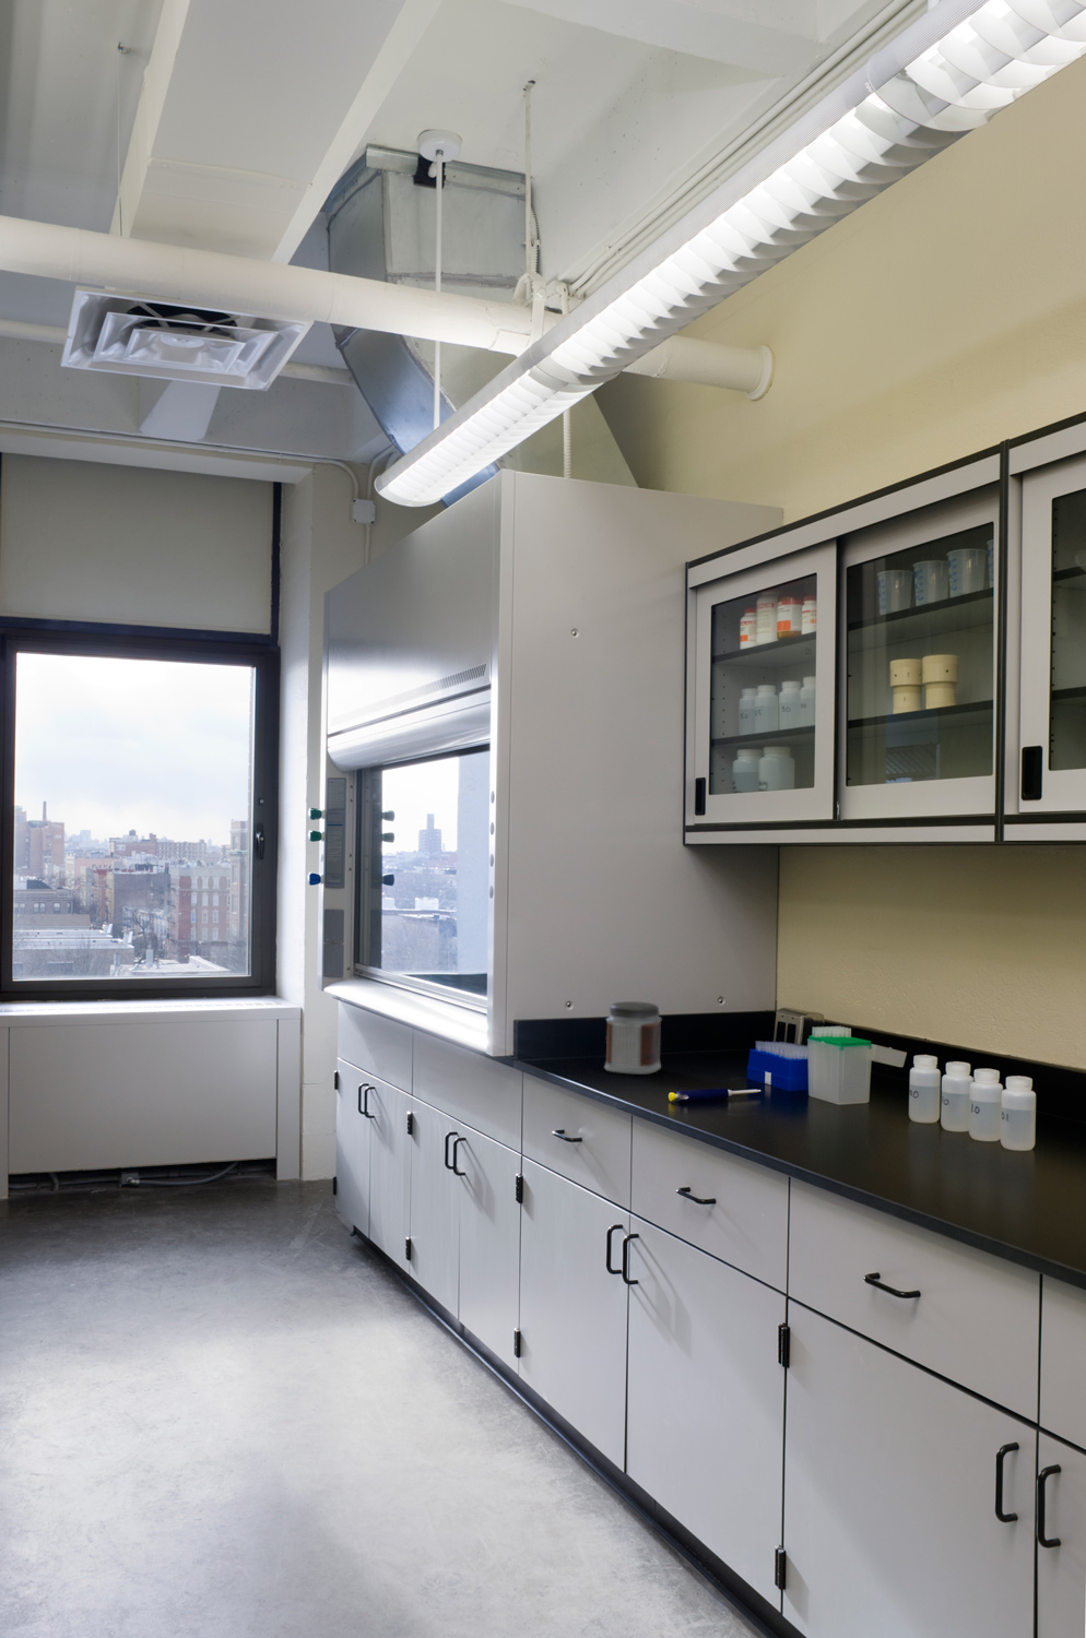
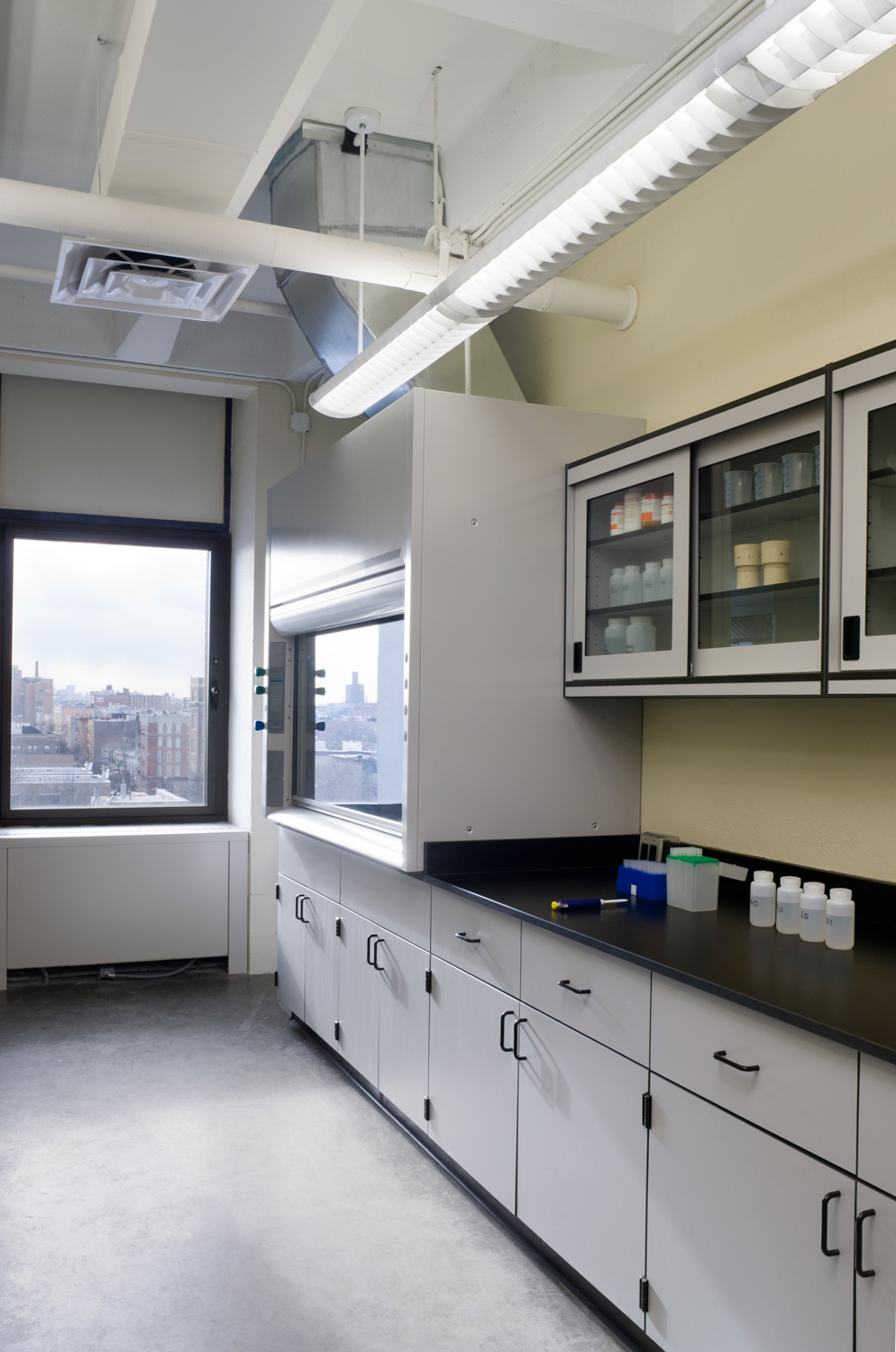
- jar [604,1001,663,1076]
